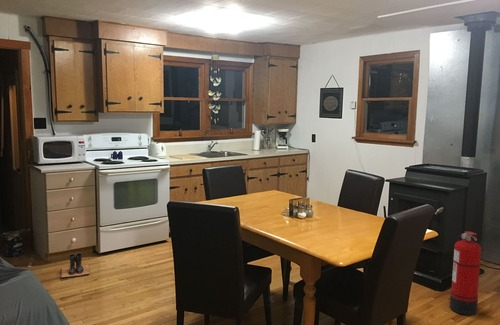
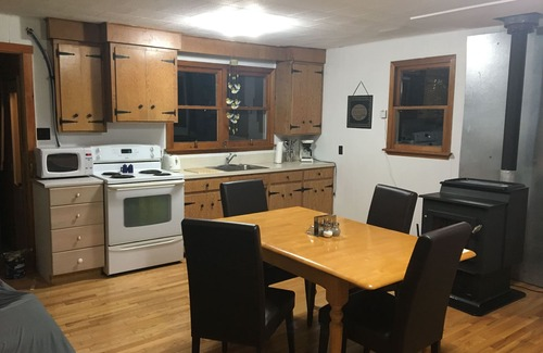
- fire extinguisher [449,230,482,316]
- boots [60,252,91,279]
